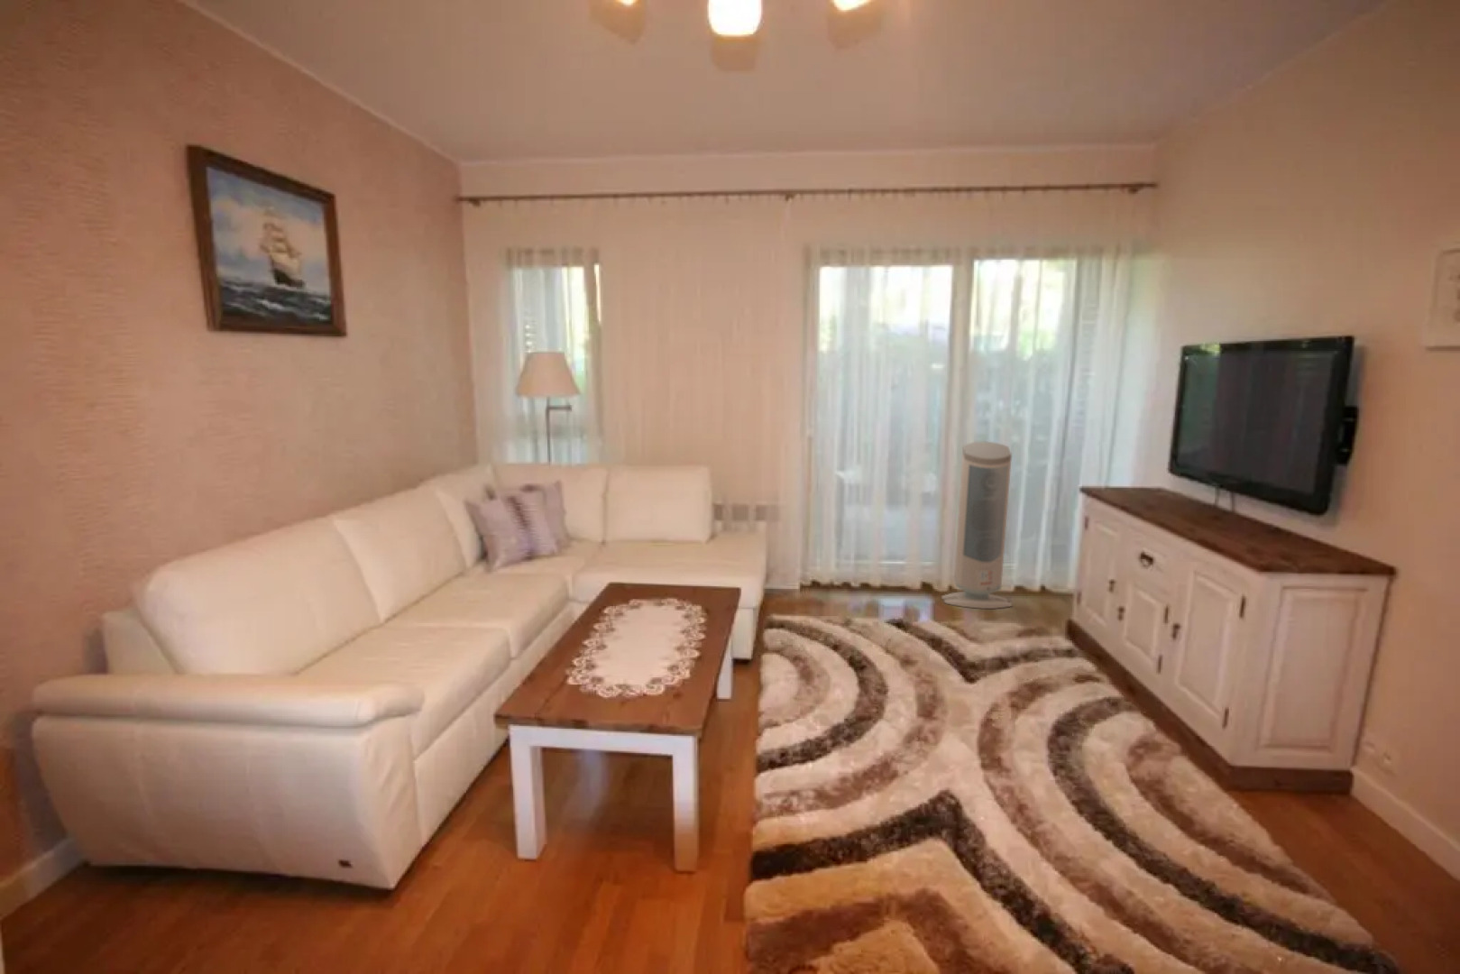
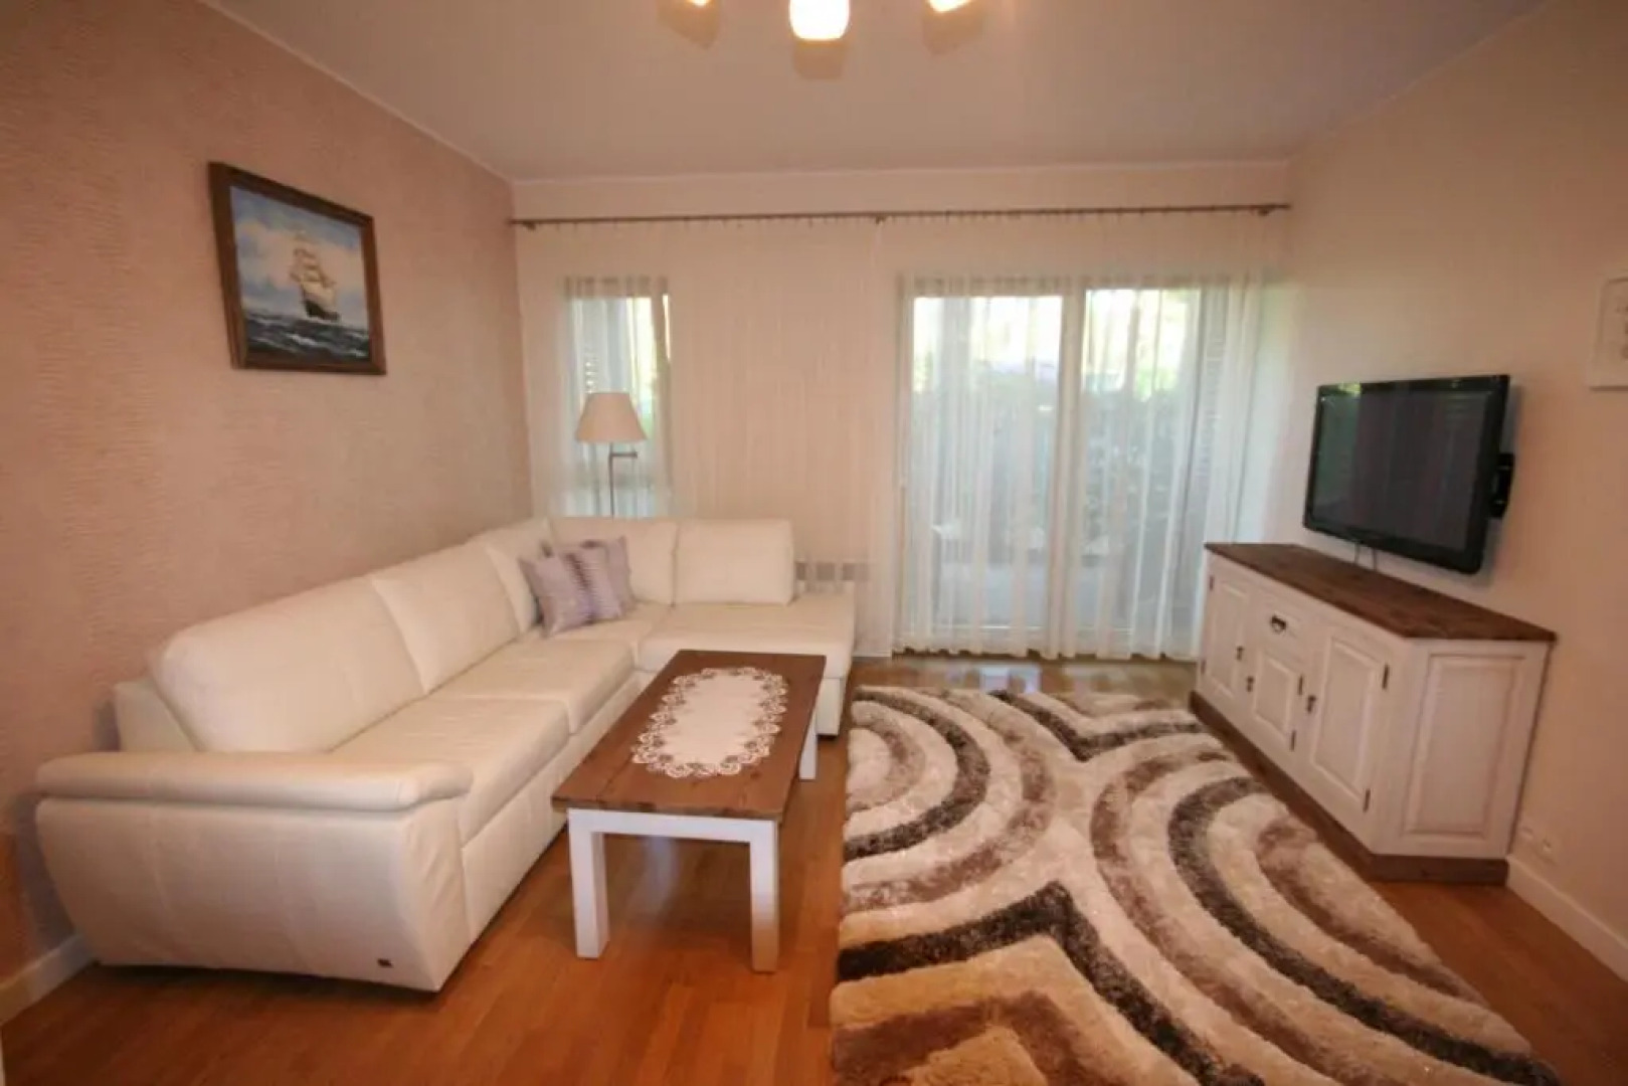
- air purifier [940,441,1013,610]
